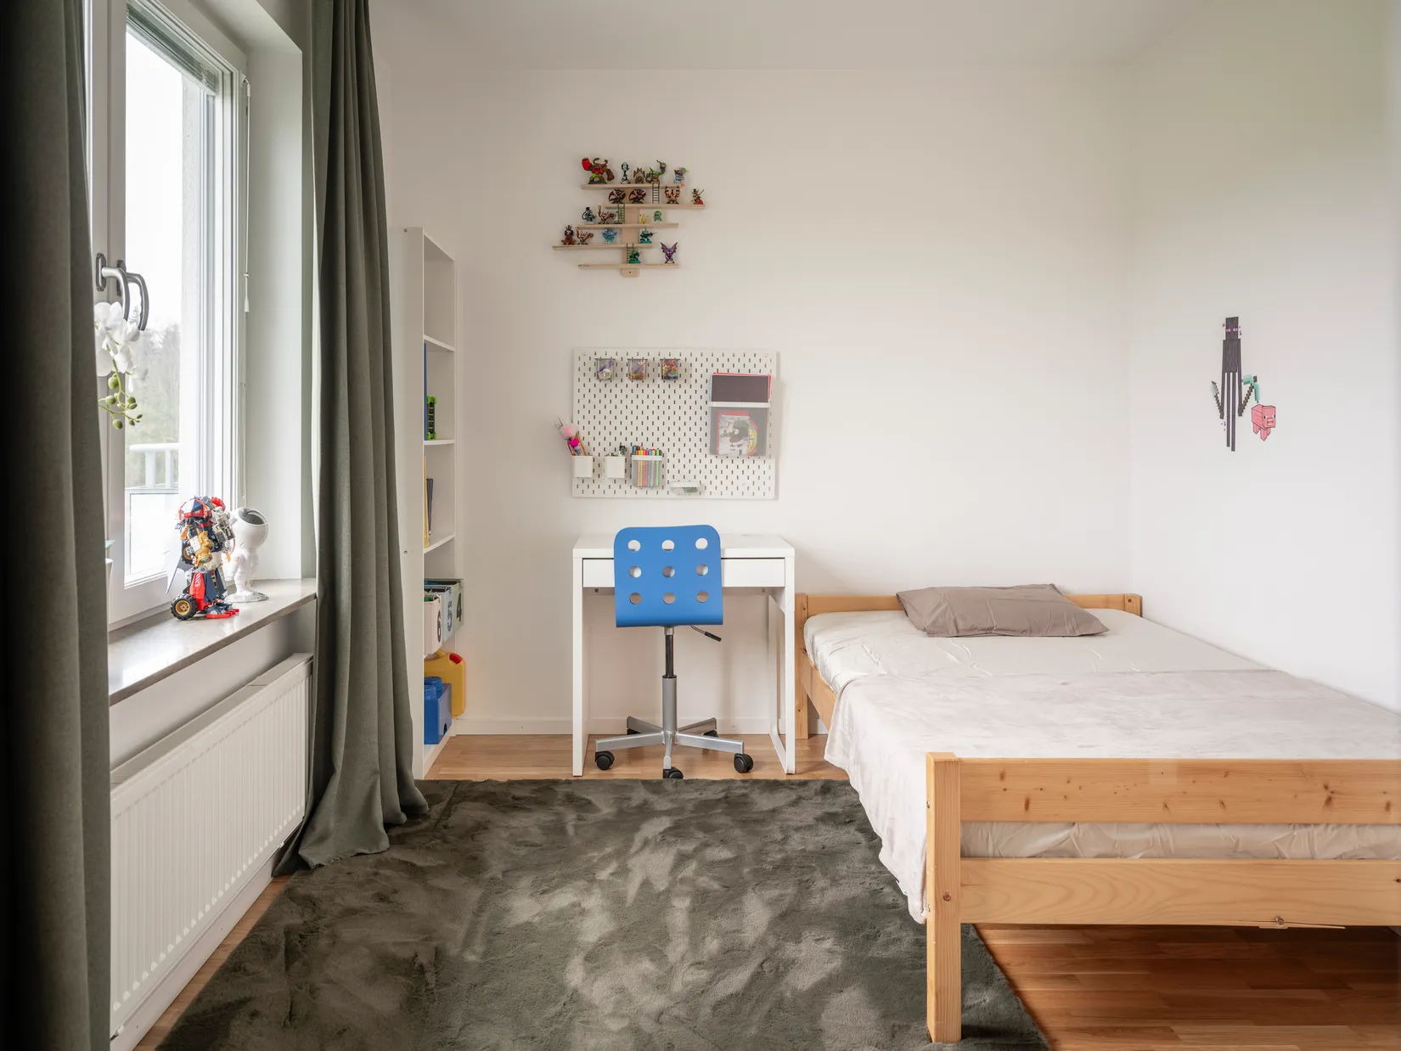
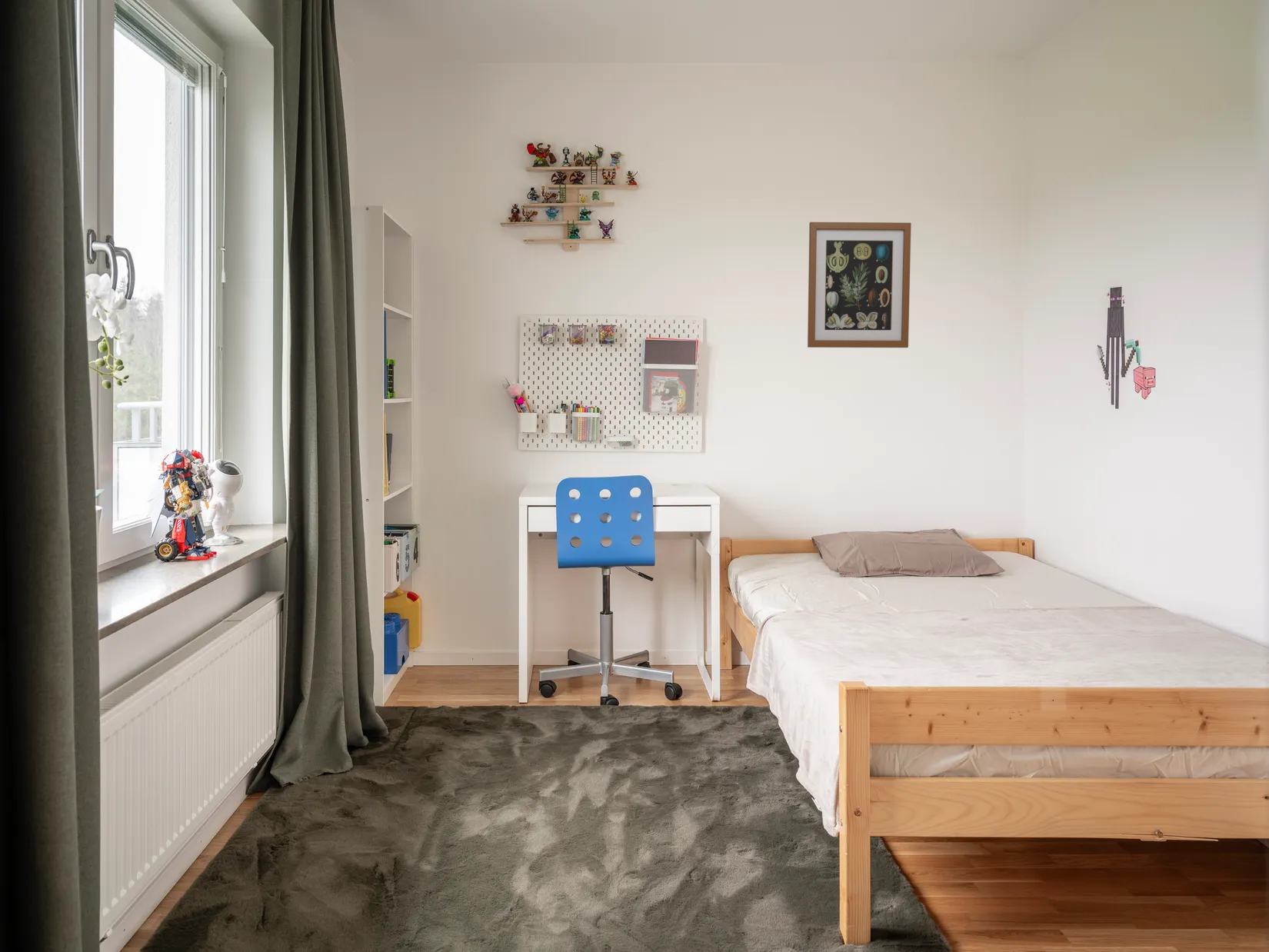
+ wall art [807,221,912,348]
